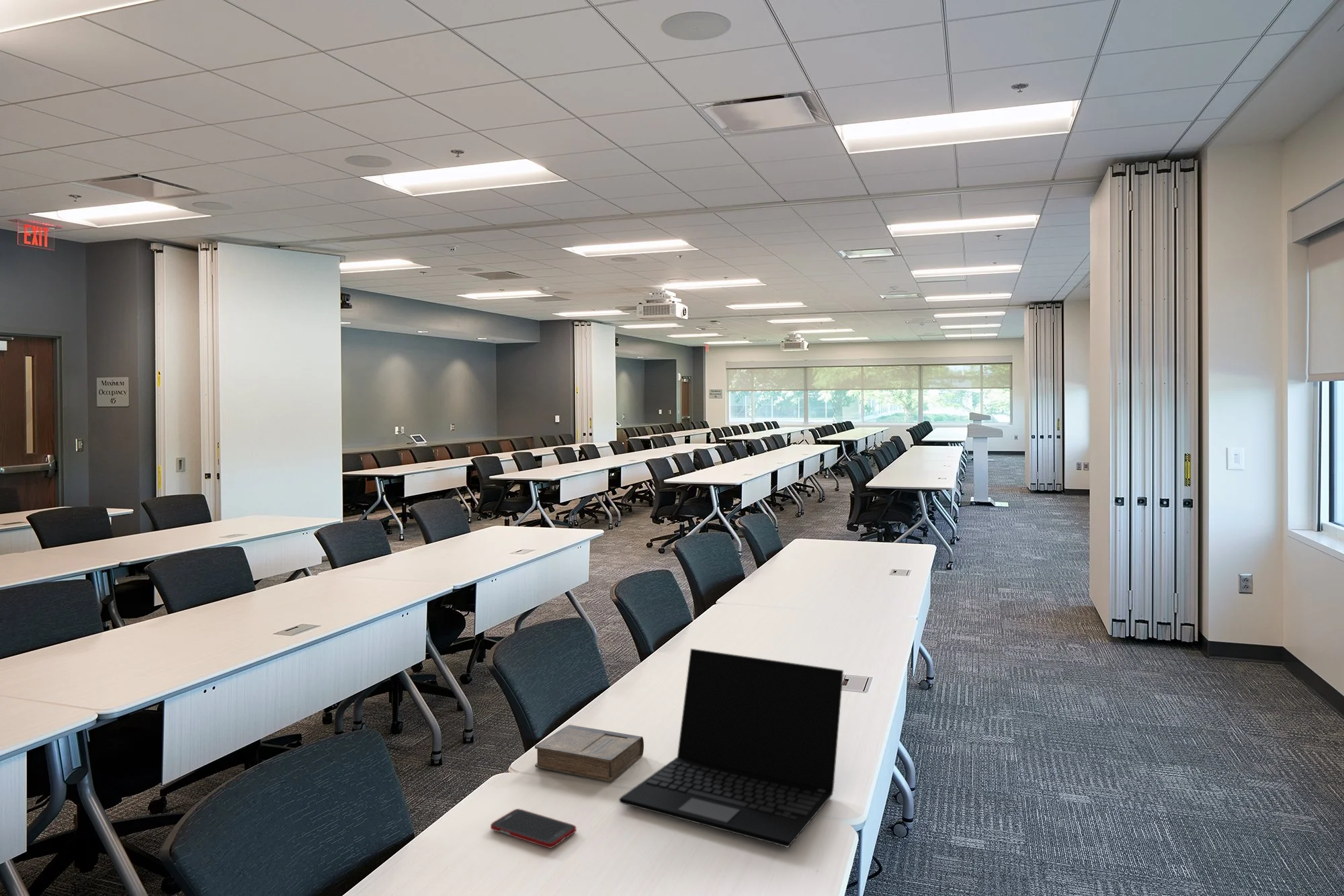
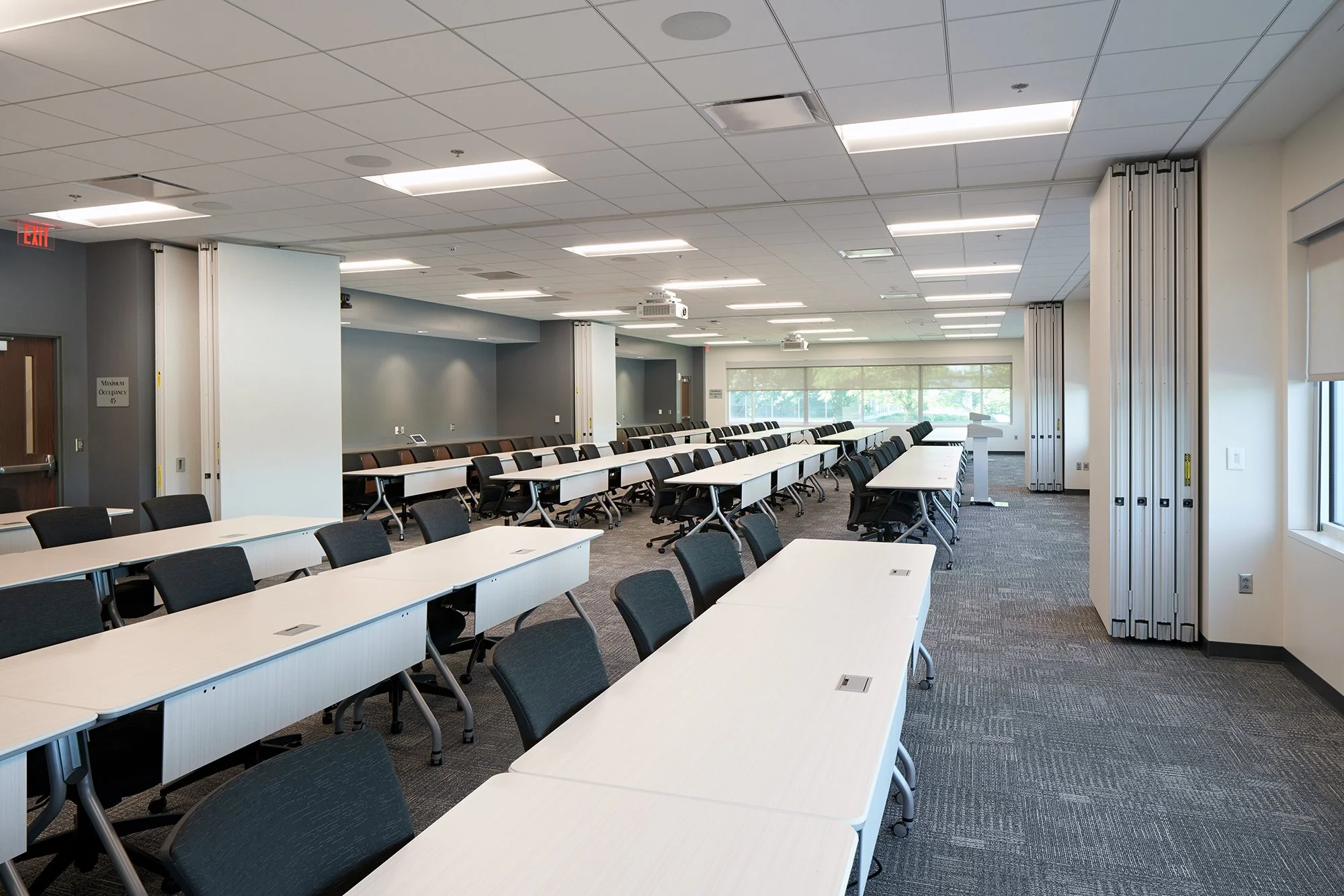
- book [534,724,644,782]
- cell phone [490,808,577,849]
- laptop [618,648,844,848]
